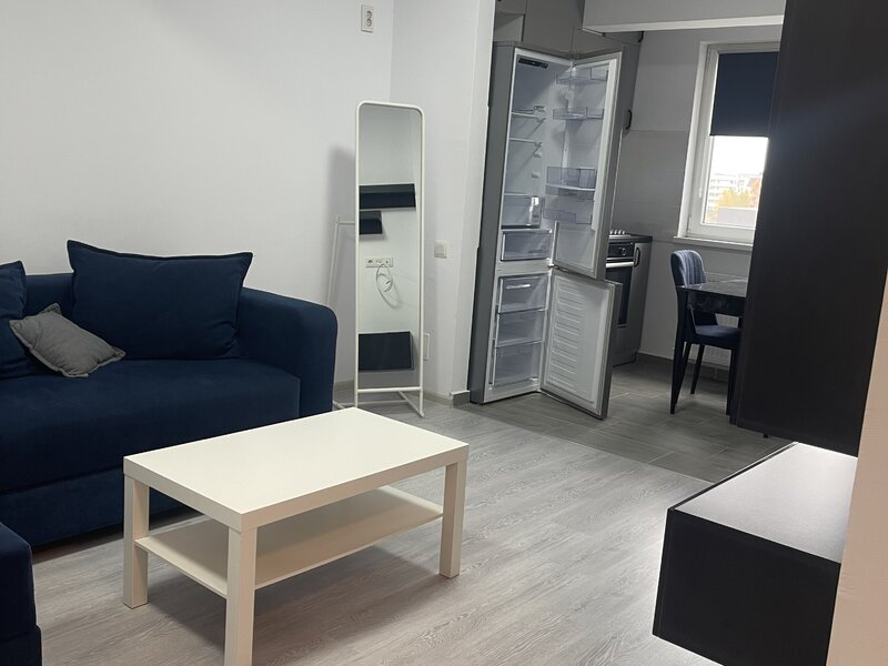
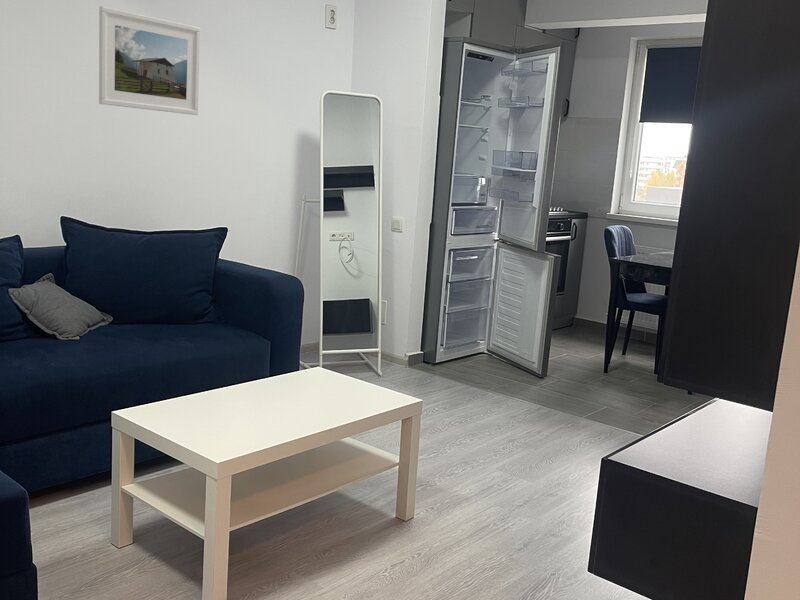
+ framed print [98,5,201,116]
